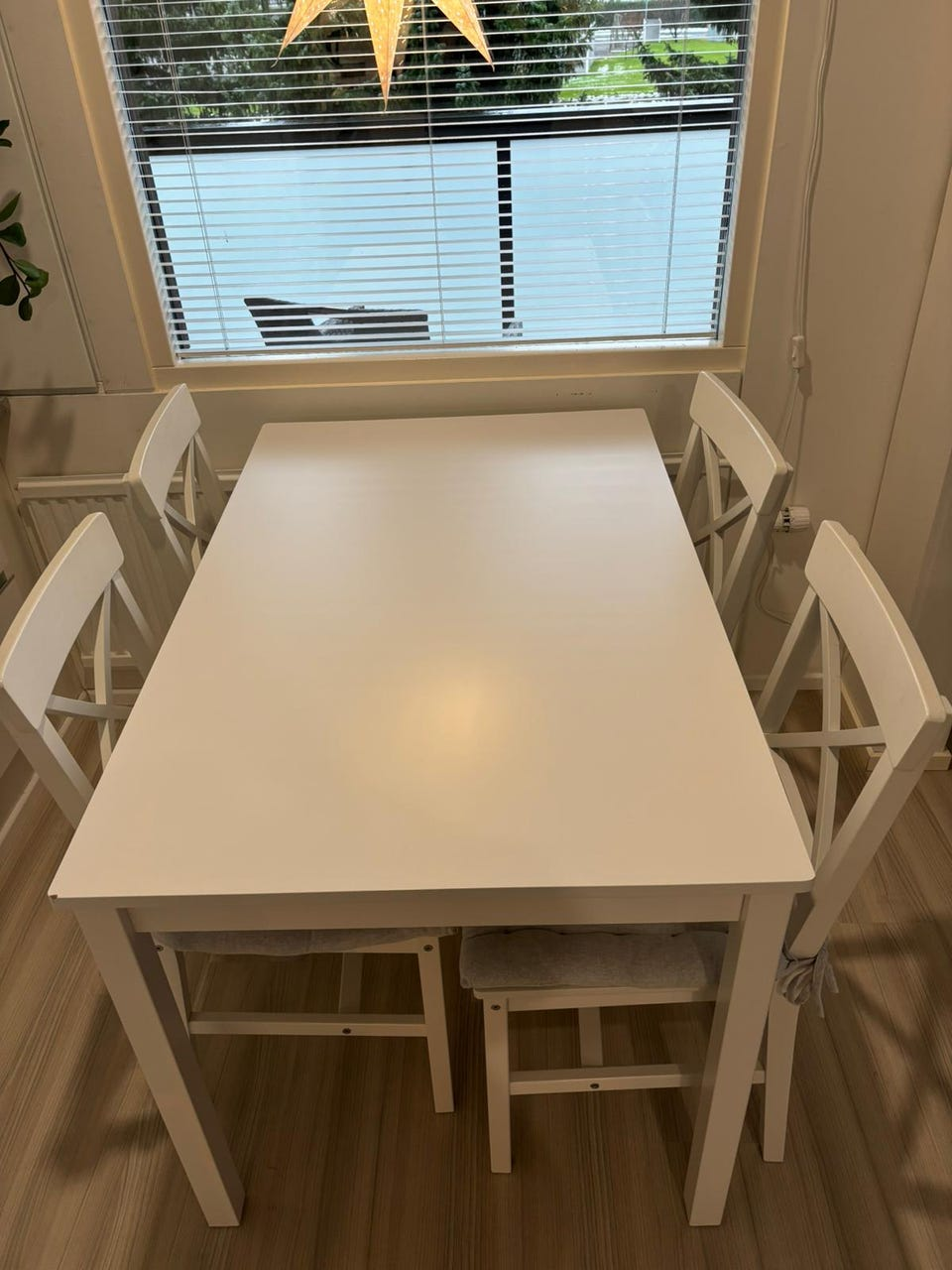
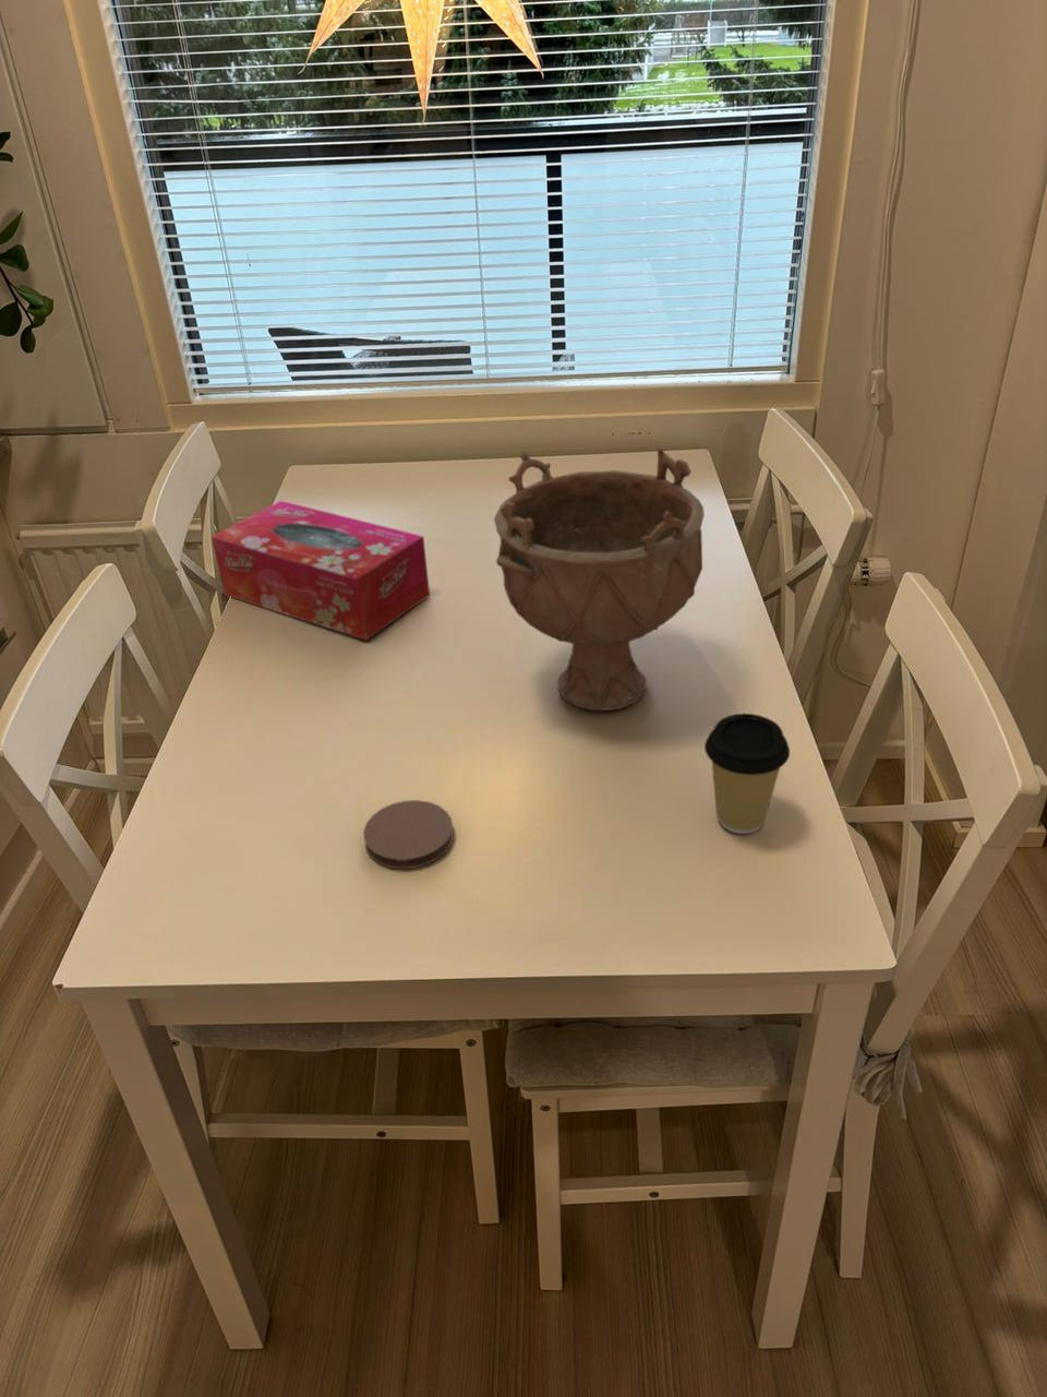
+ tissue box [210,499,431,641]
+ decorative bowl [493,448,706,712]
+ coffee cup [704,713,791,835]
+ coaster [362,799,455,870]
